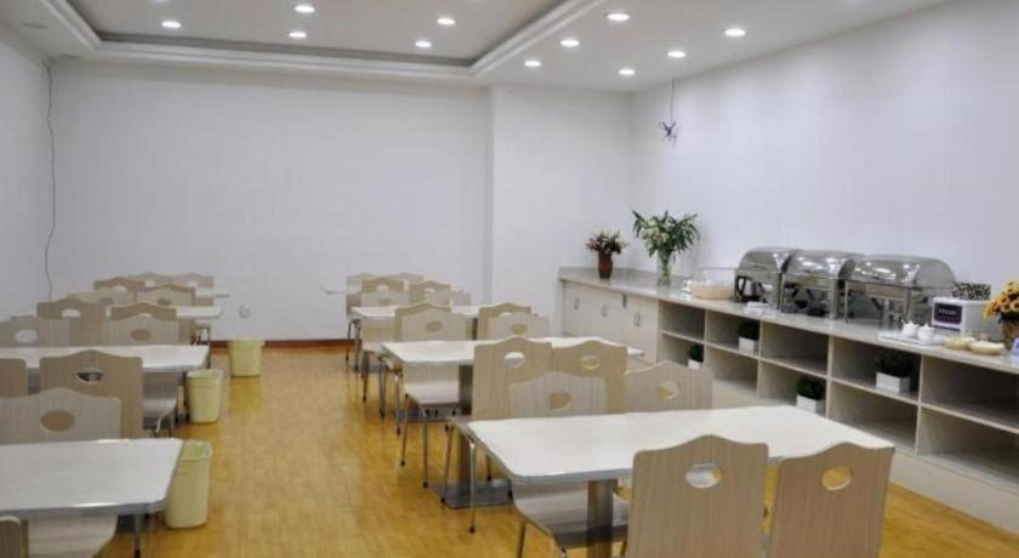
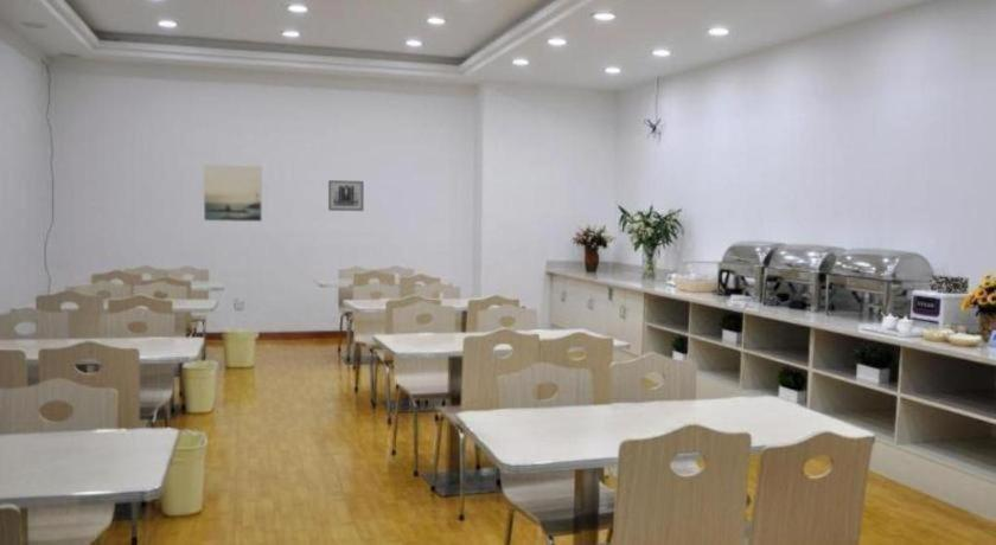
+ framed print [203,164,263,223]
+ wall art [327,179,365,212]
